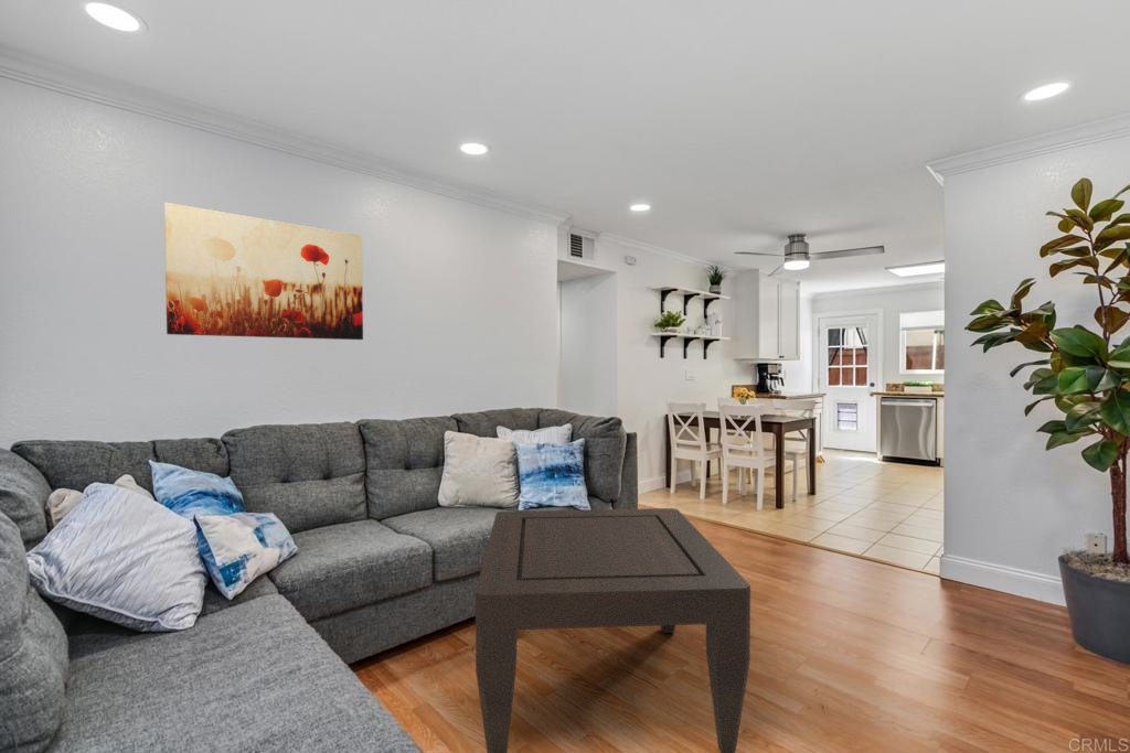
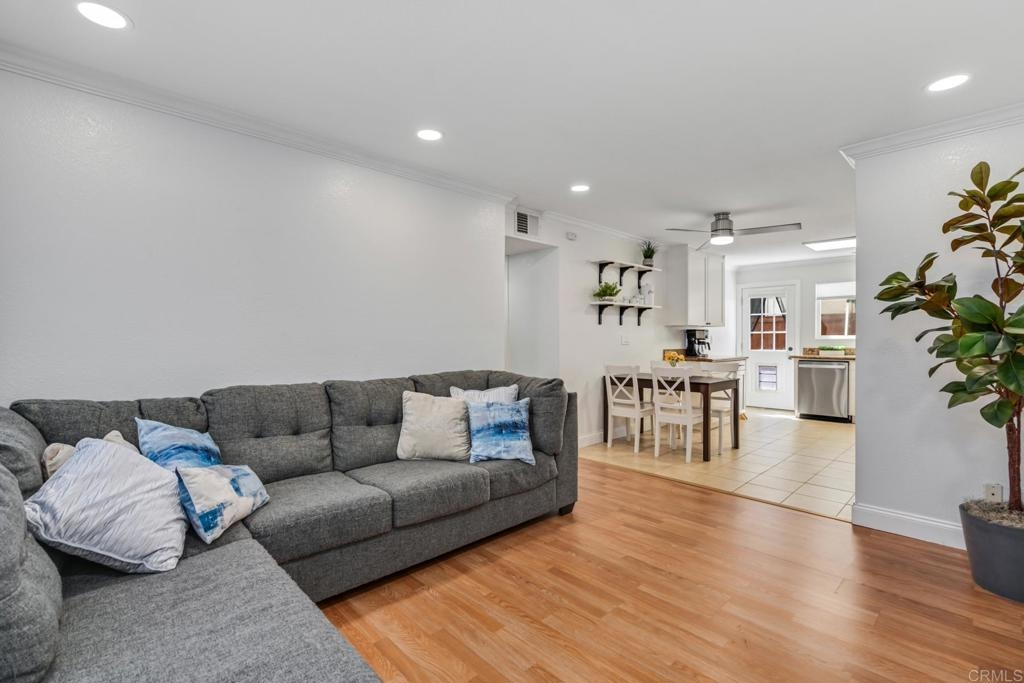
- coffee table [475,507,751,753]
- wall art [163,202,364,341]
